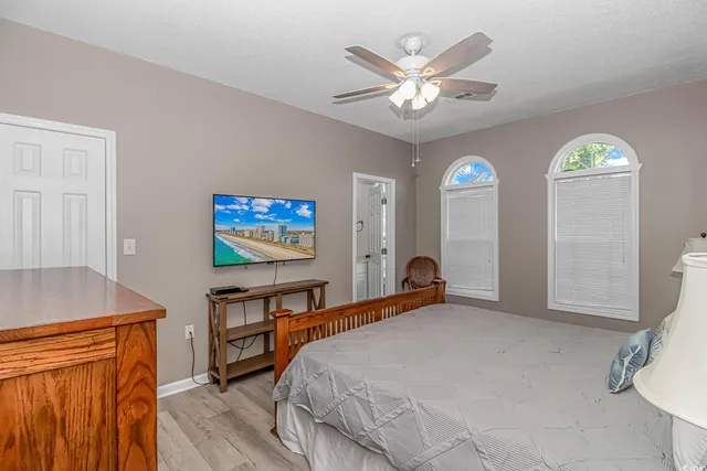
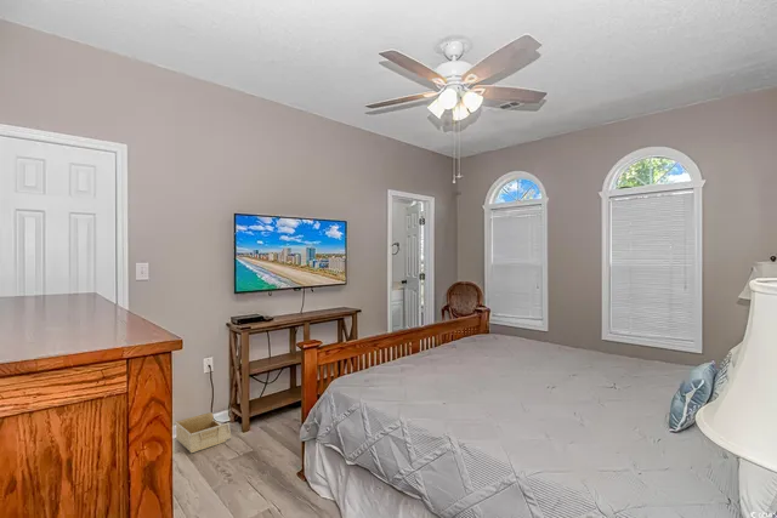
+ storage bin [174,411,232,454]
